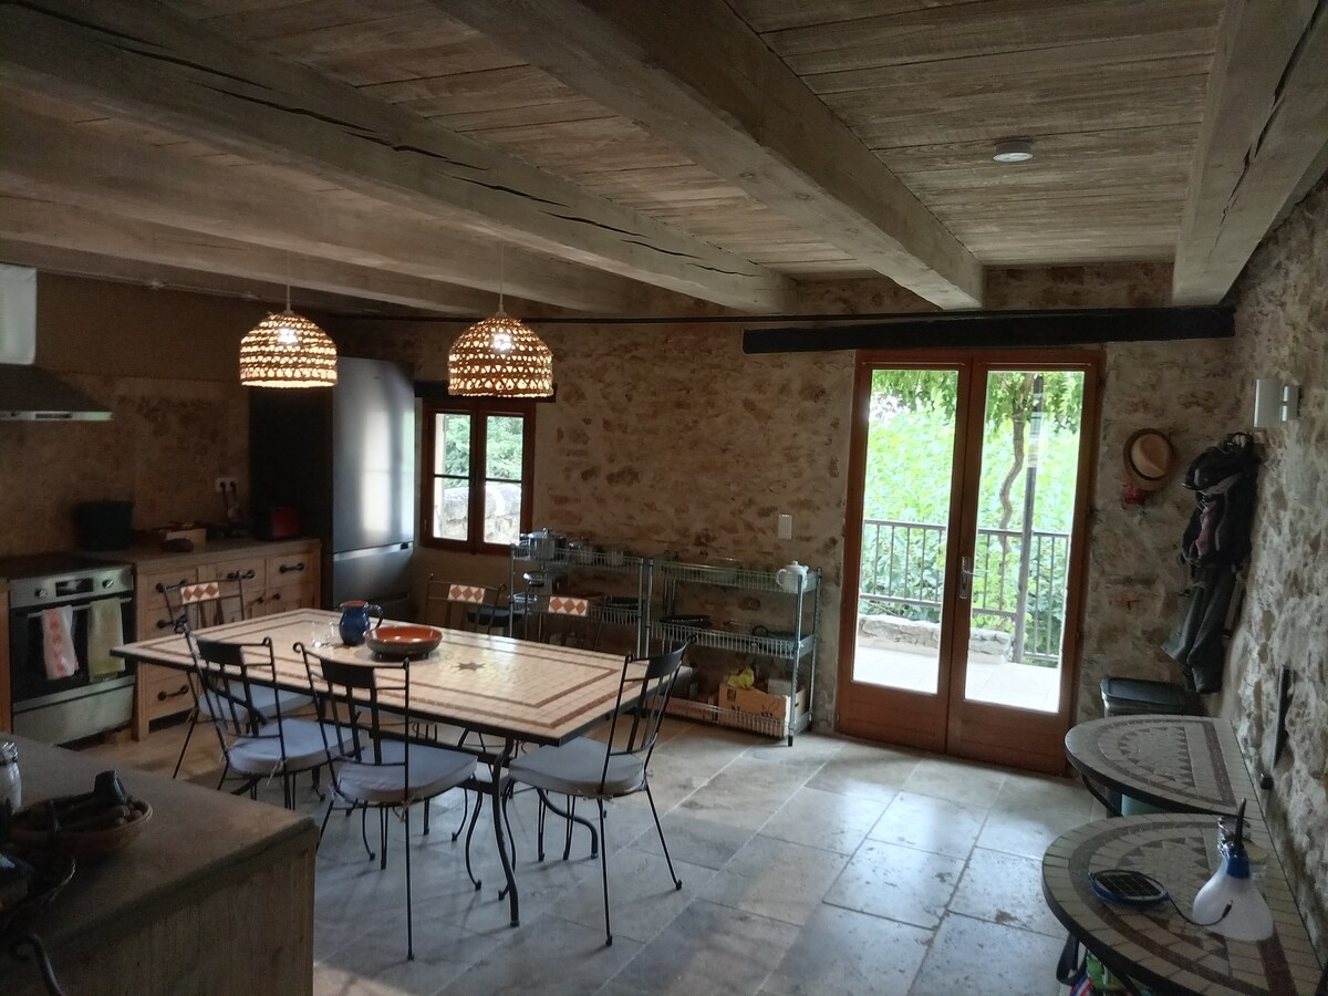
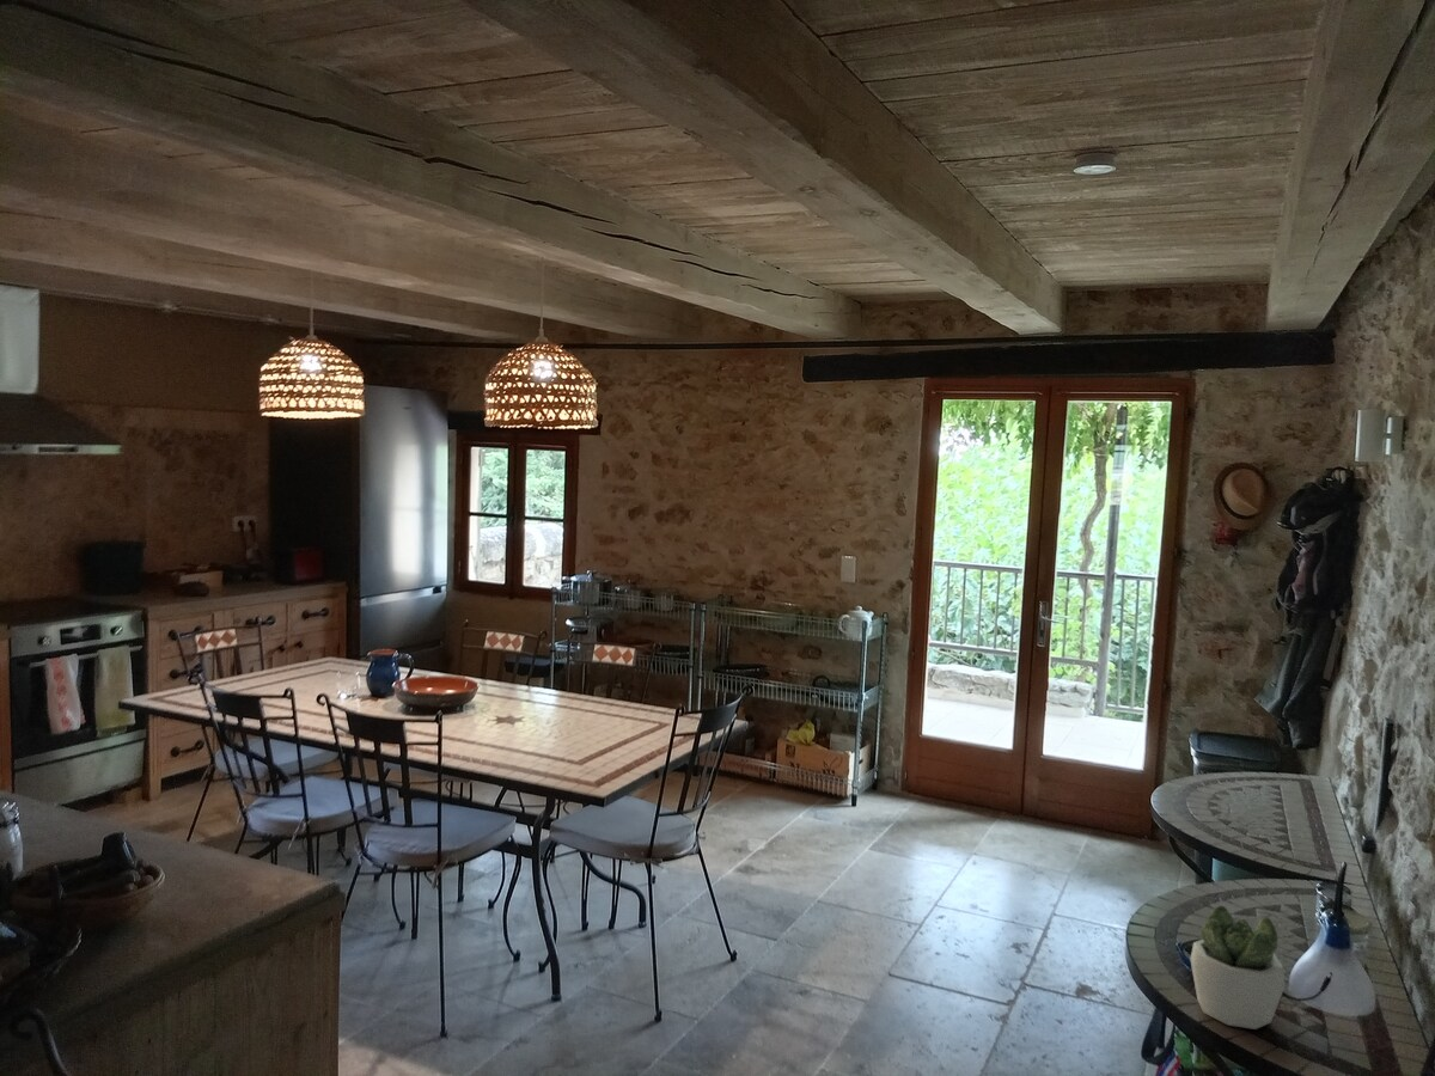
+ succulent plant [1189,904,1286,1031]
